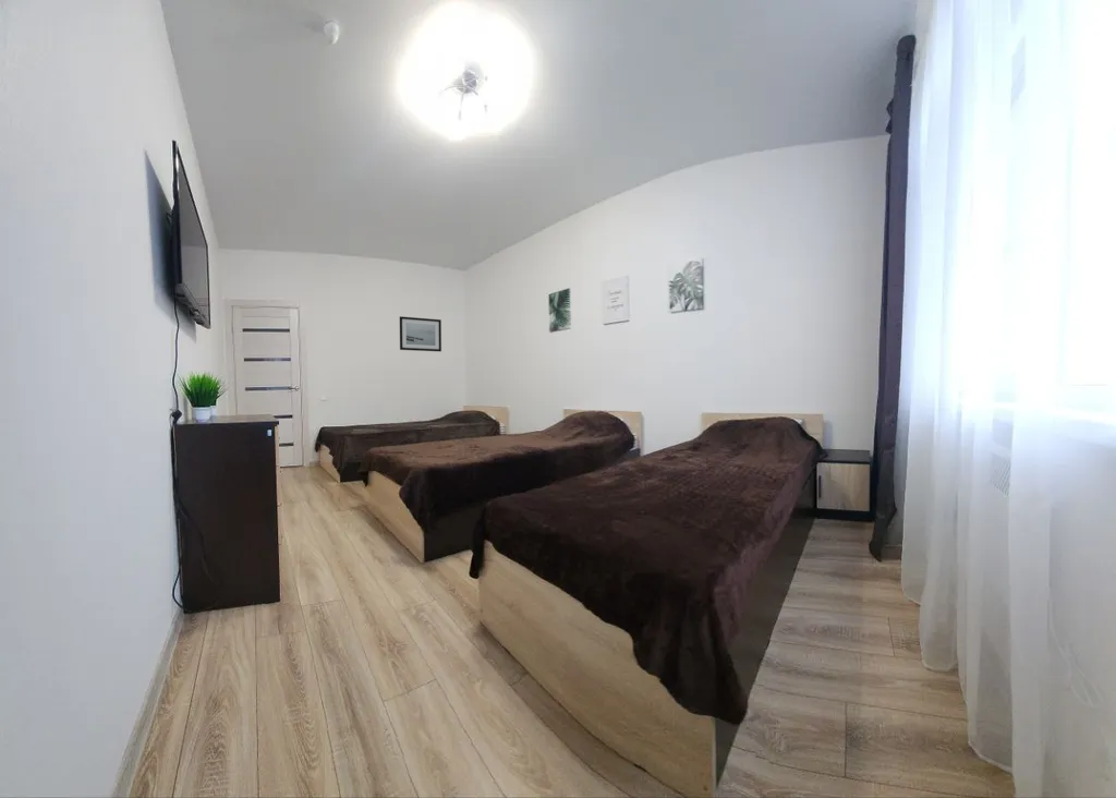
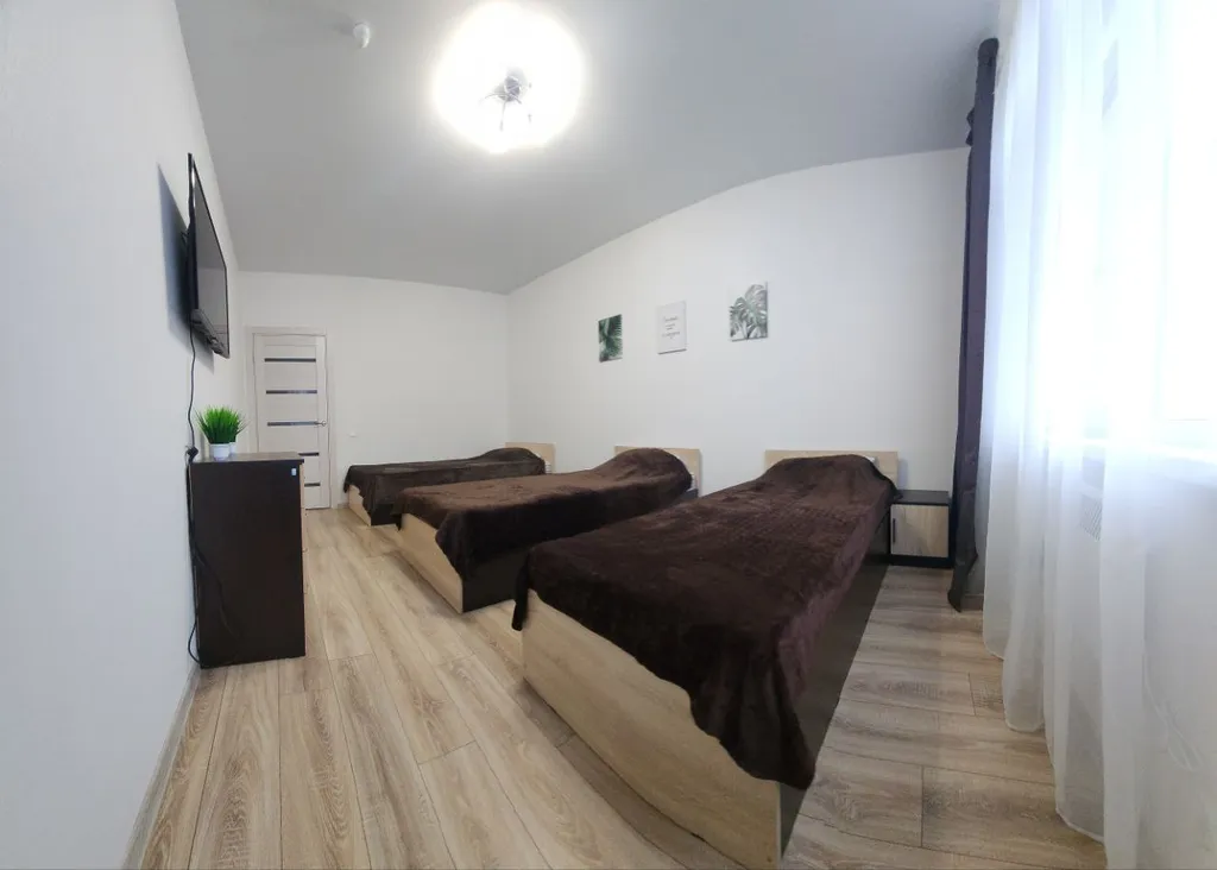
- wall art [399,315,442,352]
